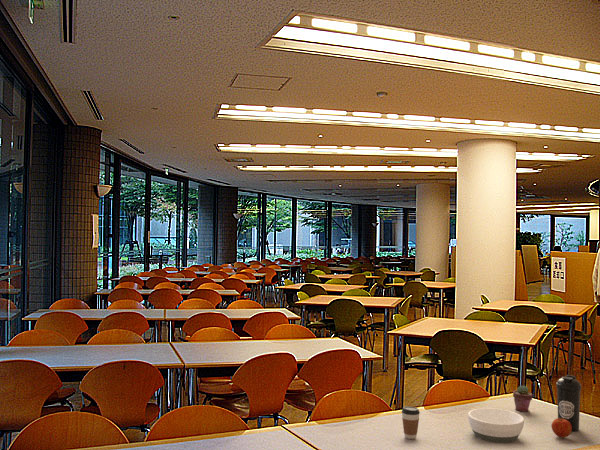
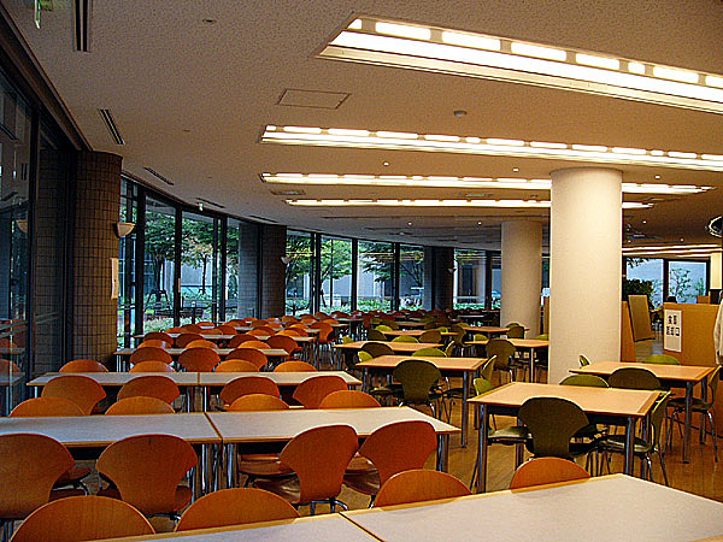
- water bottle [555,374,582,432]
- apple [551,418,572,439]
- coffee cup [401,406,421,440]
- potted succulent [512,384,534,413]
- bowl [467,407,525,444]
